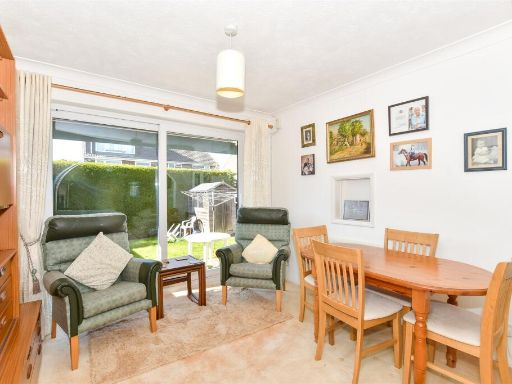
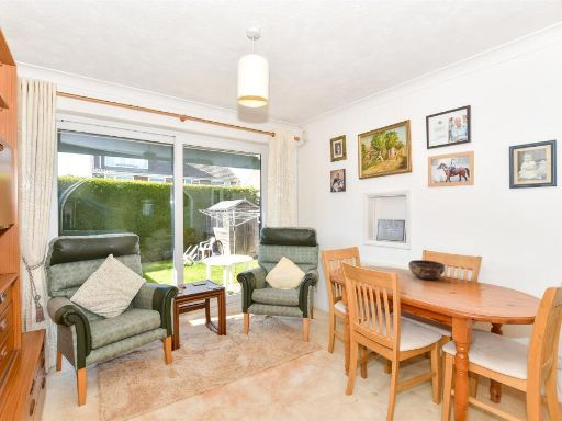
+ decorative bowl [407,259,446,281]
